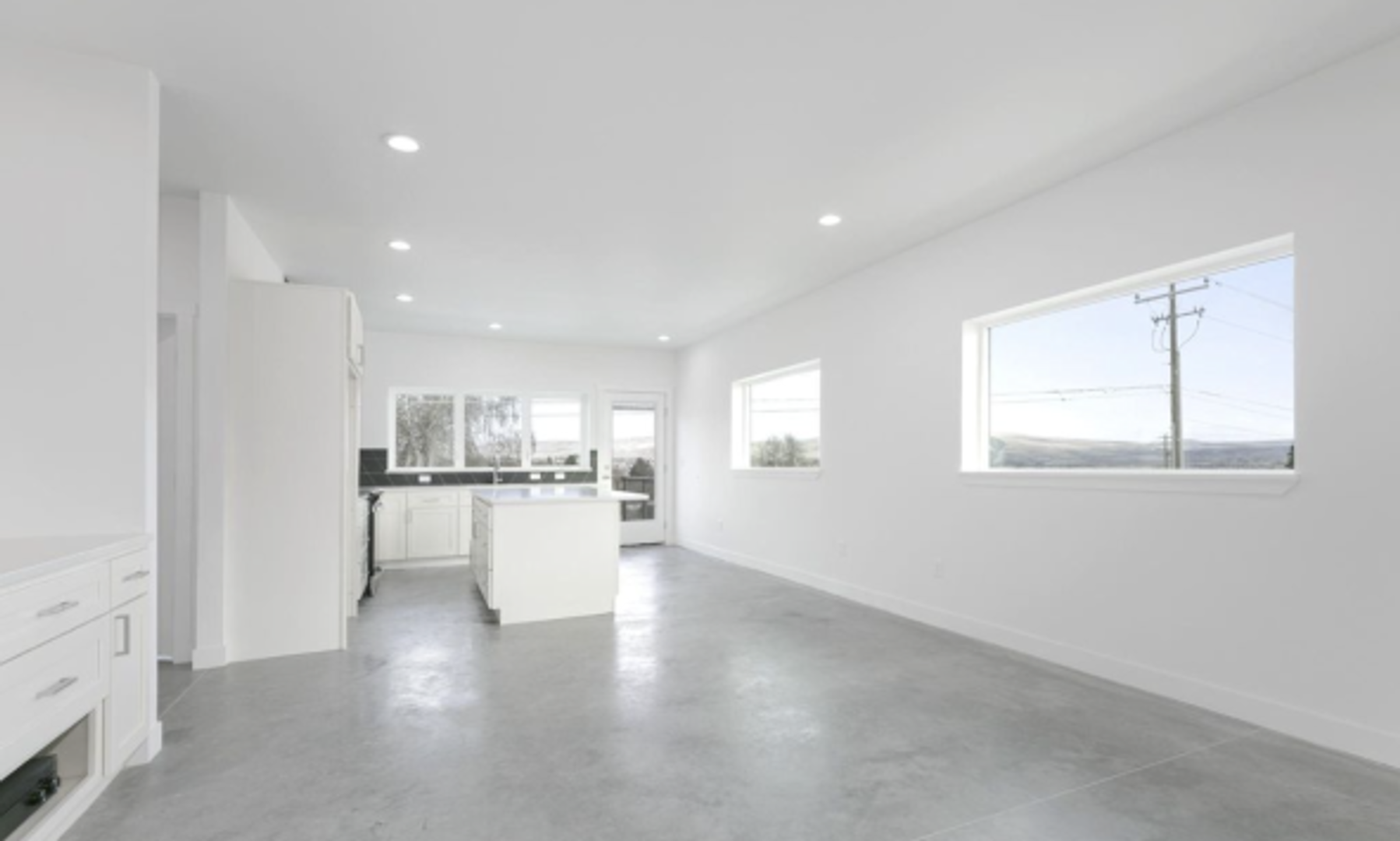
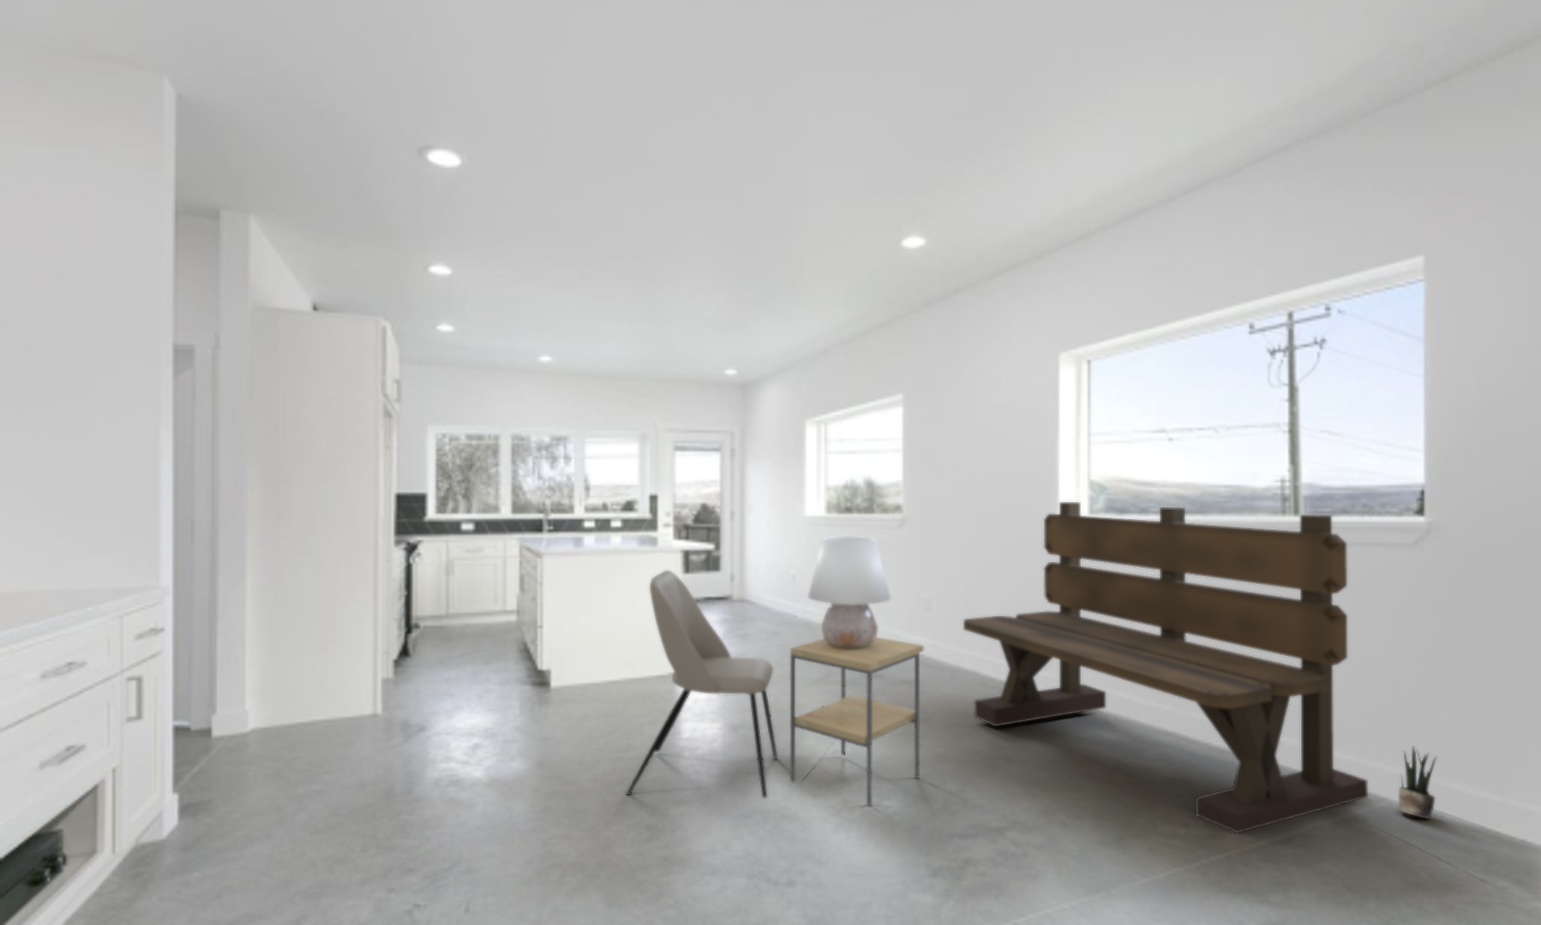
+ dining chair [625,570,778,799]
+ side table [789,637,925,807]
+ table lamp [807,536,893,648]
+ bench [962,502,1368,834]
+ potted plant [1398,745,1438,819]
